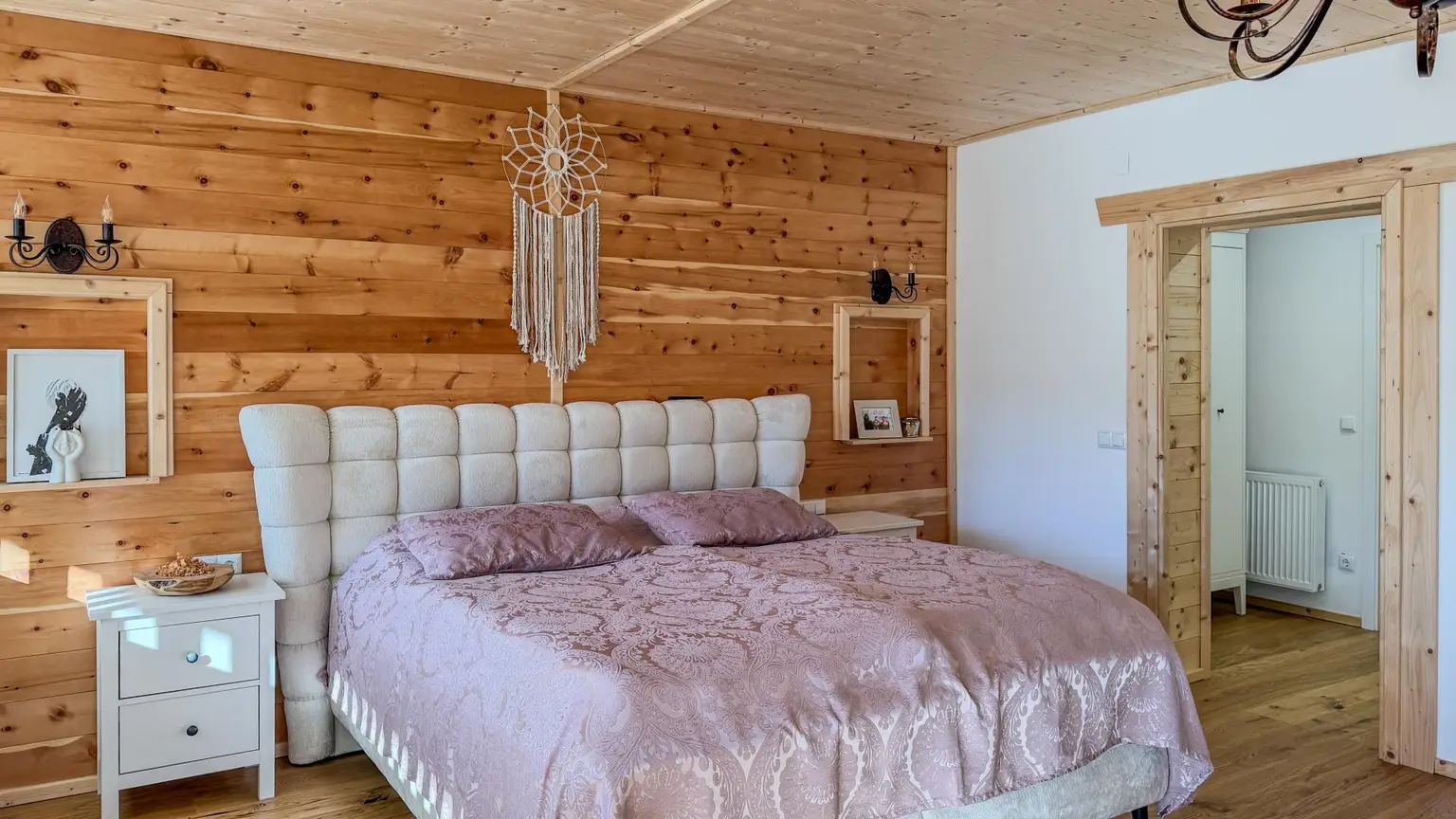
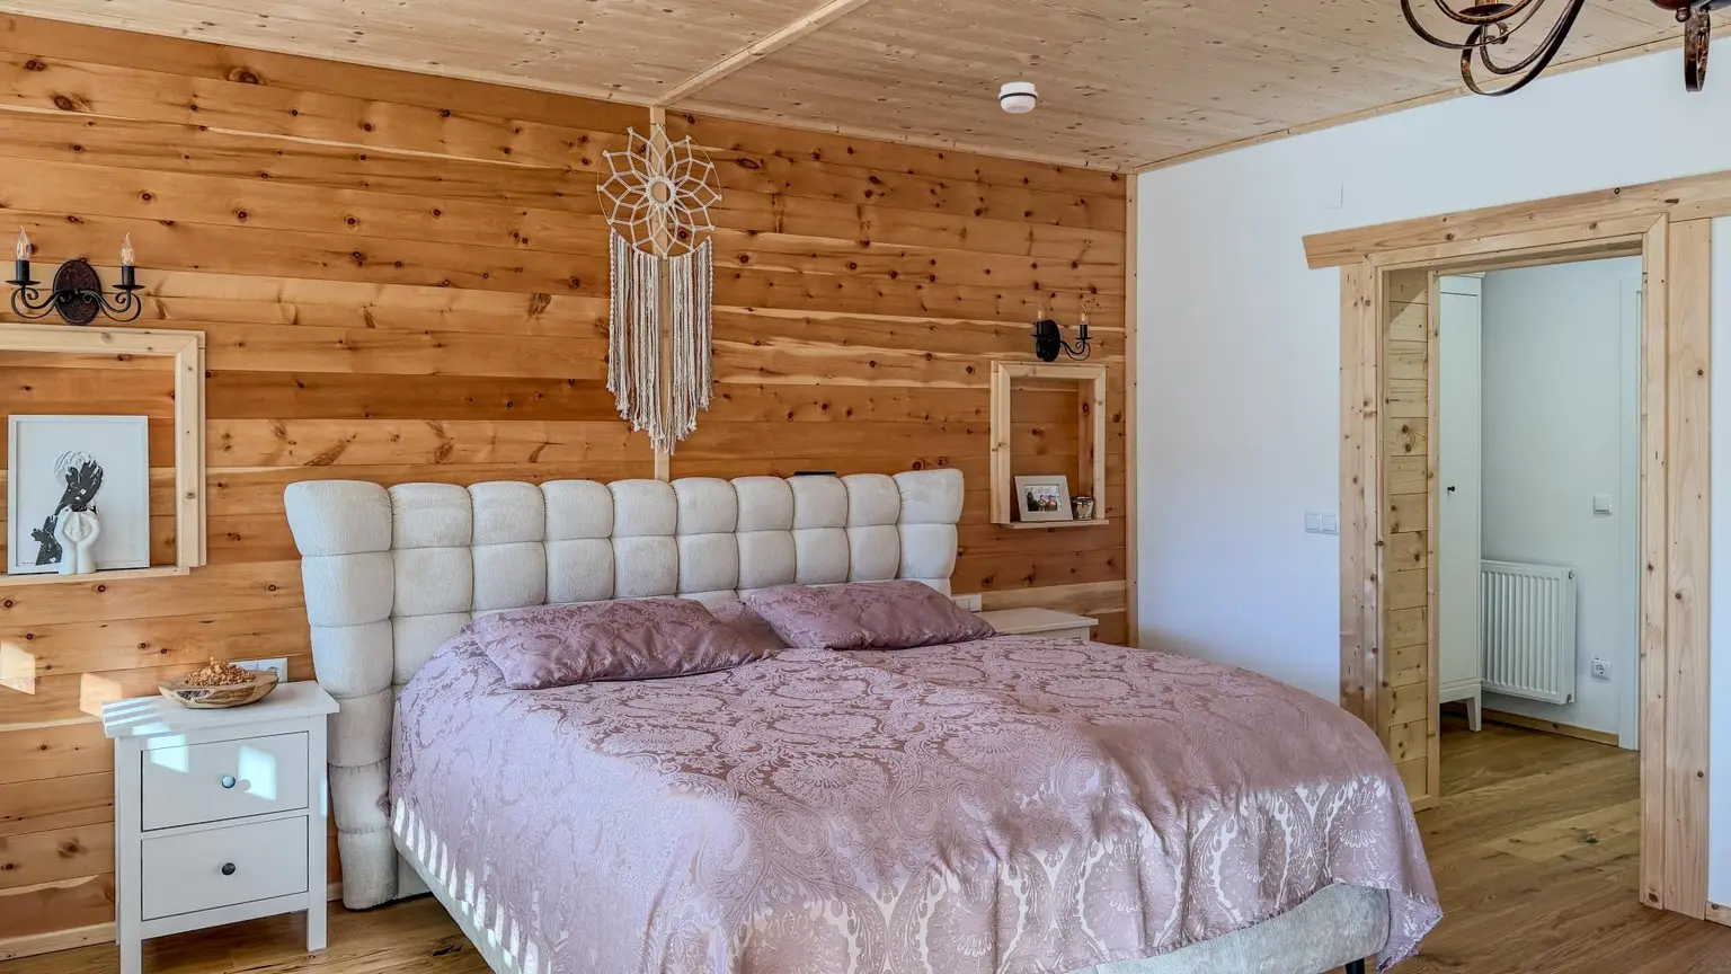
+ smoke detector [997,81,1039,114]
